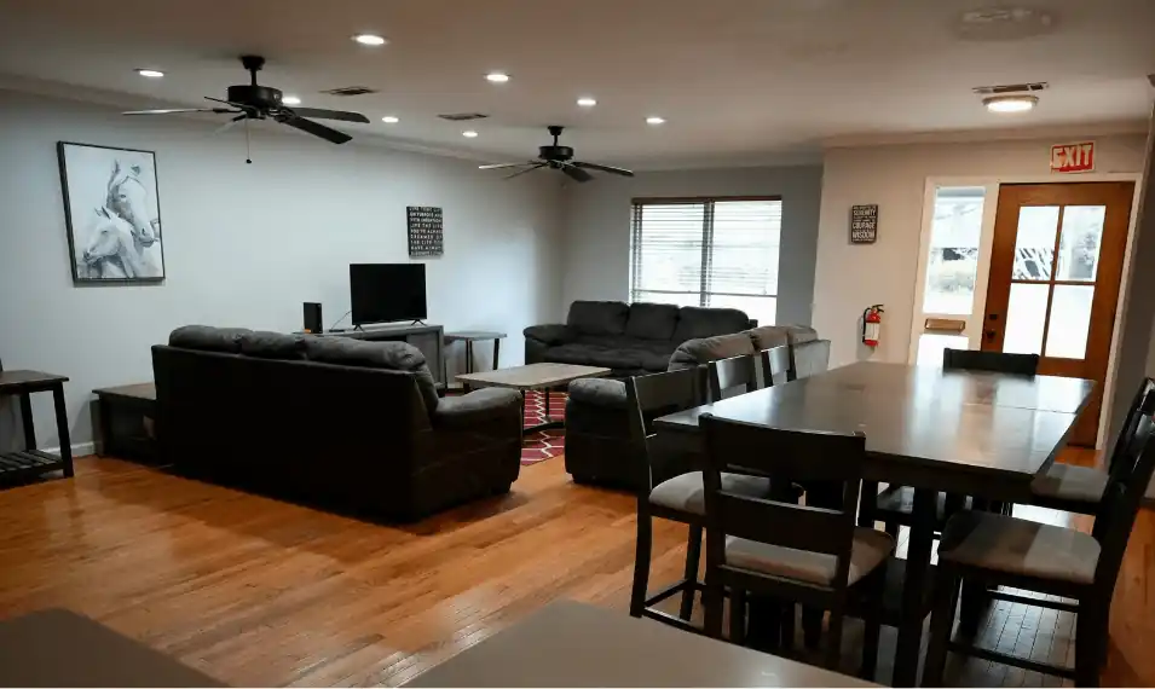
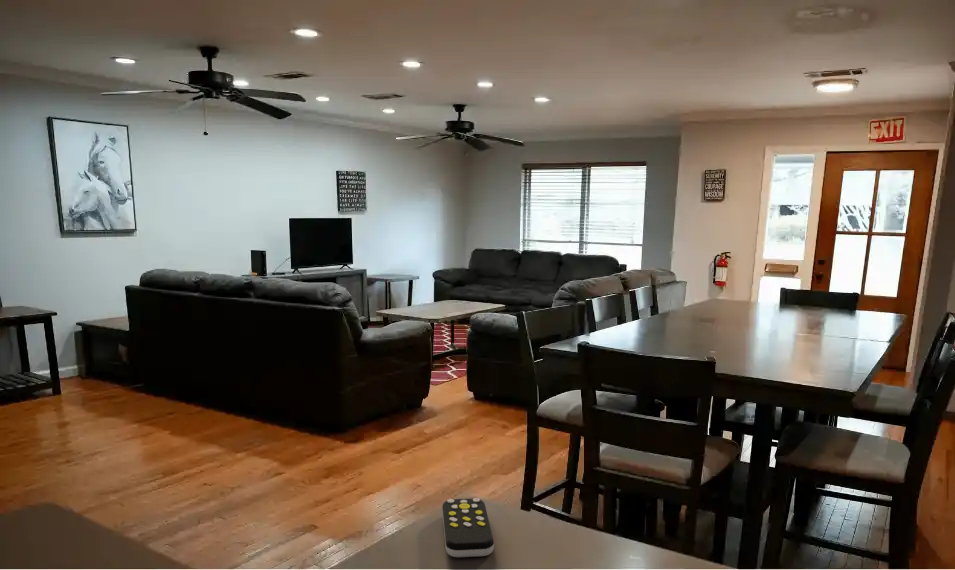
+ remote control [441,497,495,558]
